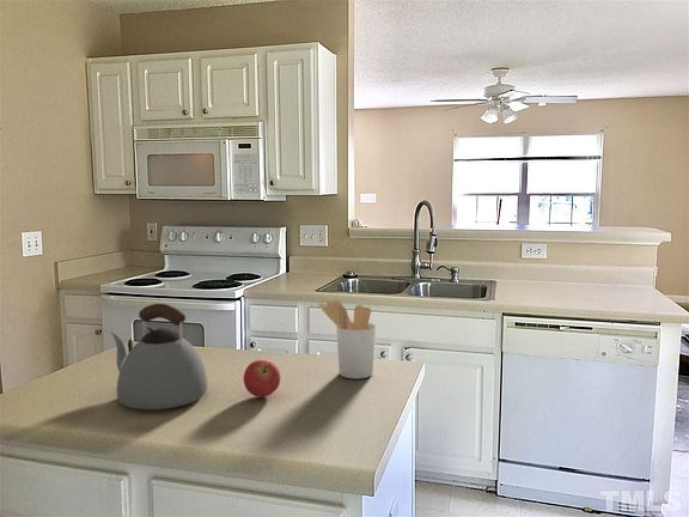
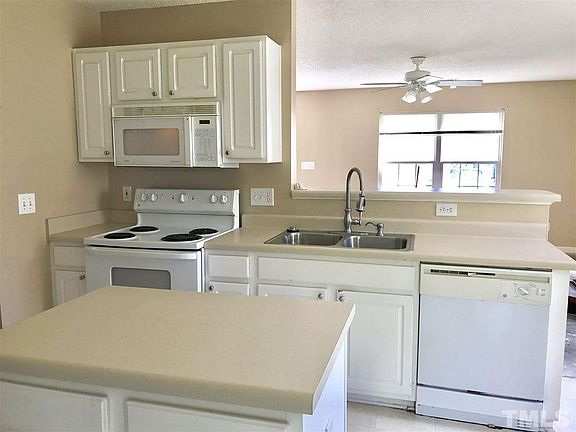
- kettle [110,303,209,410]
- fruit [243,359,281,399]
- utensil holder [317,299,377,379]
